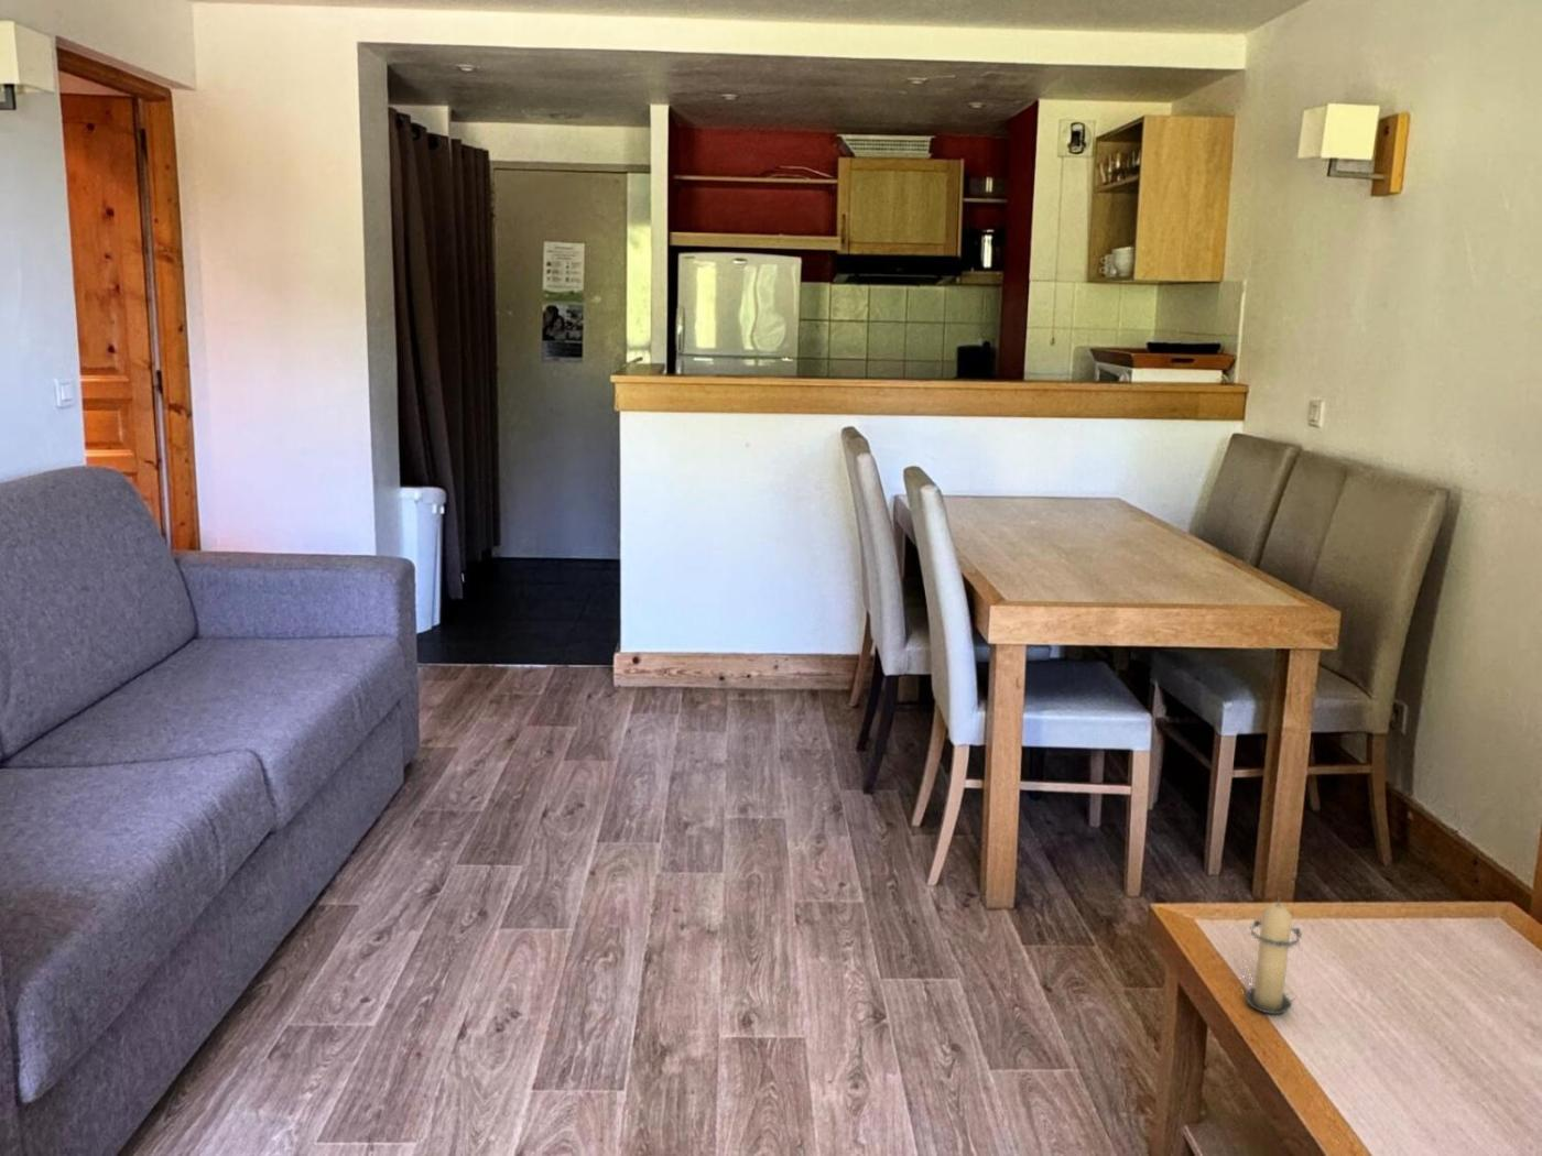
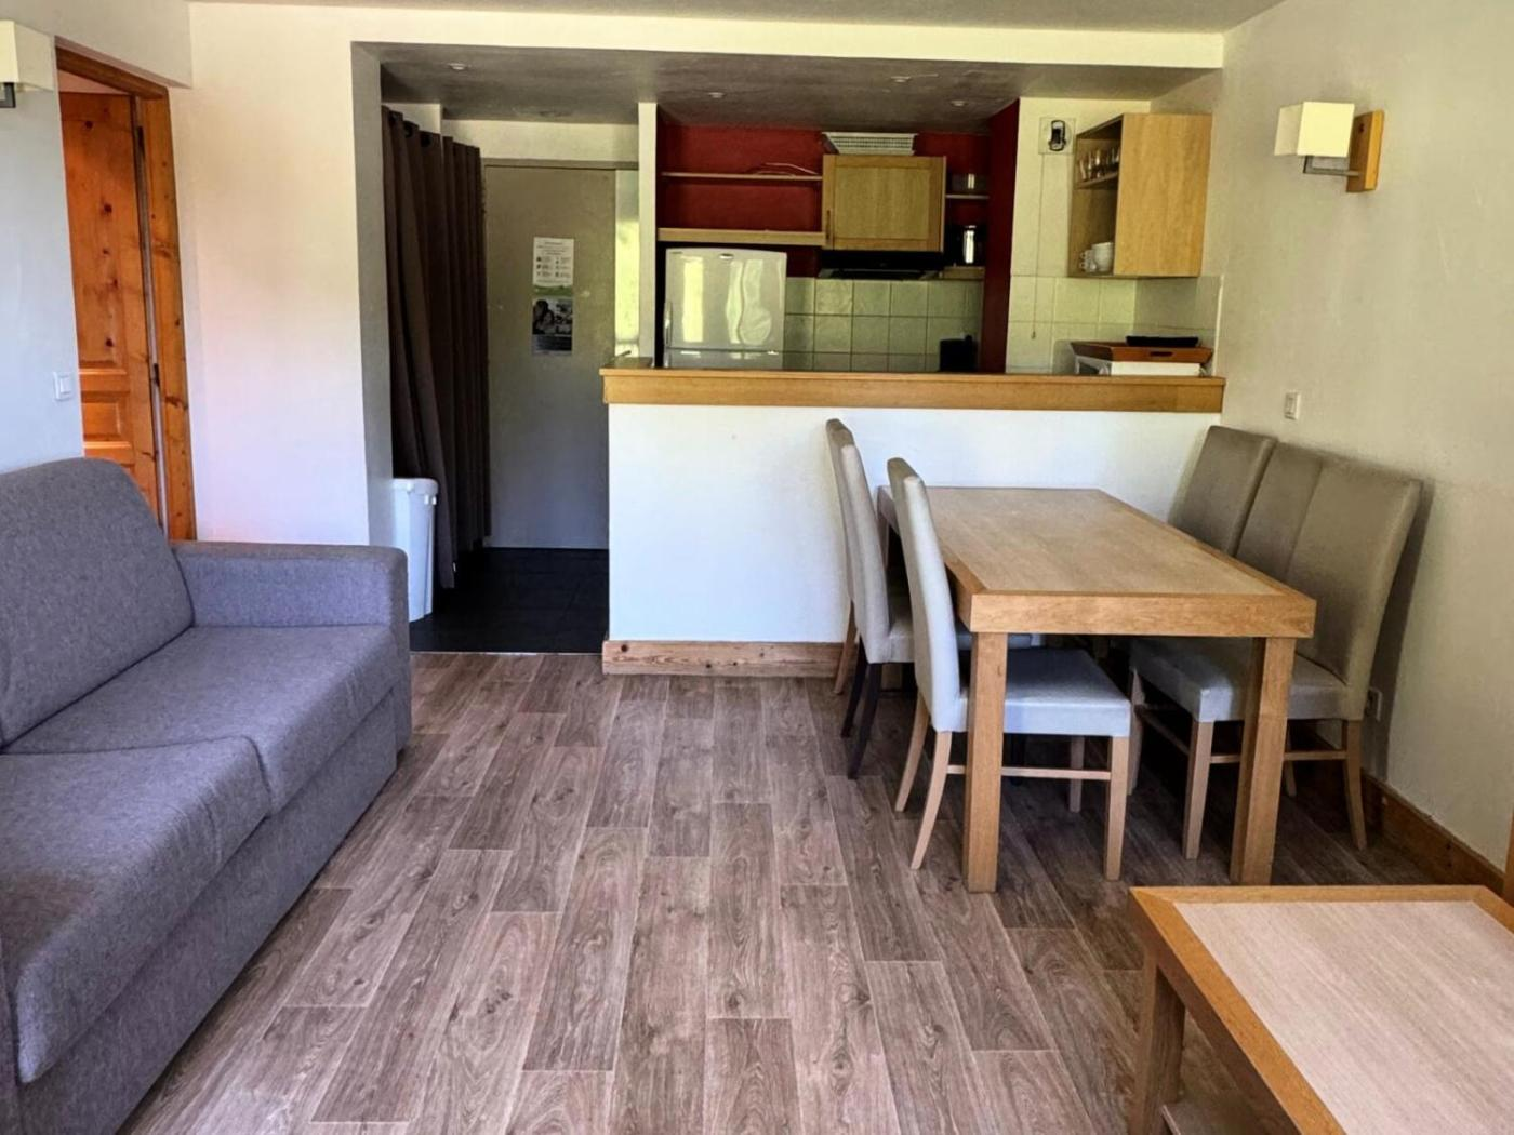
- candle [1243,895,1303,1015]
